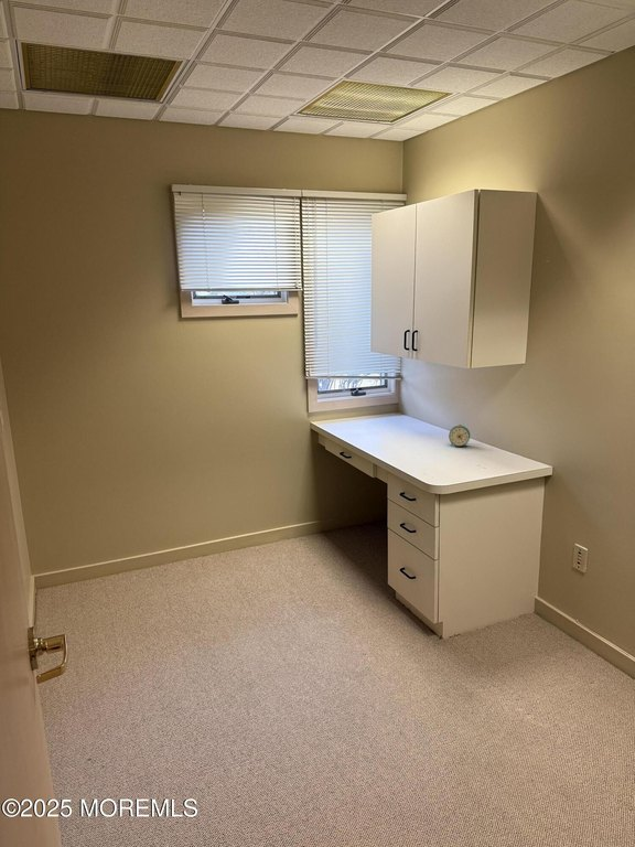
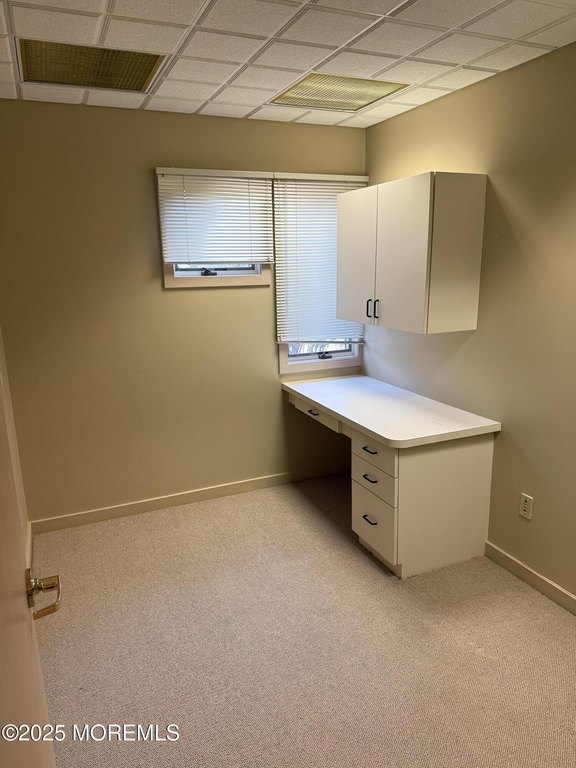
- alarm clock [448,424,471,448]
